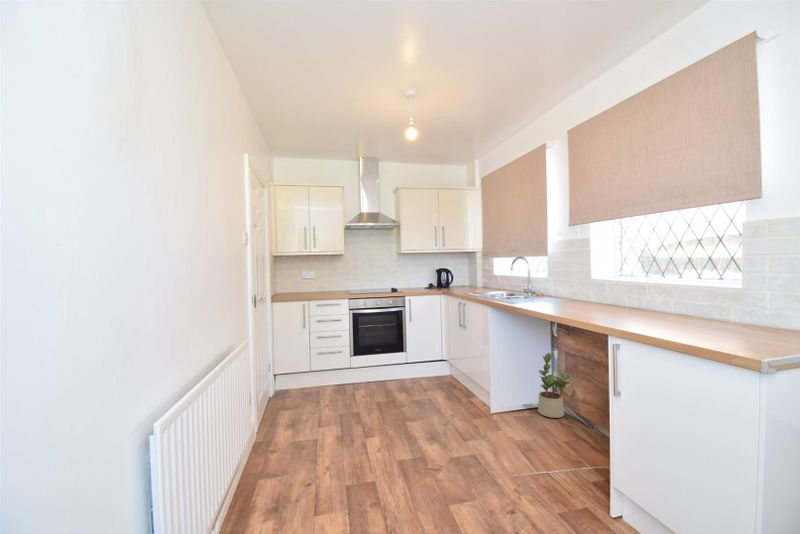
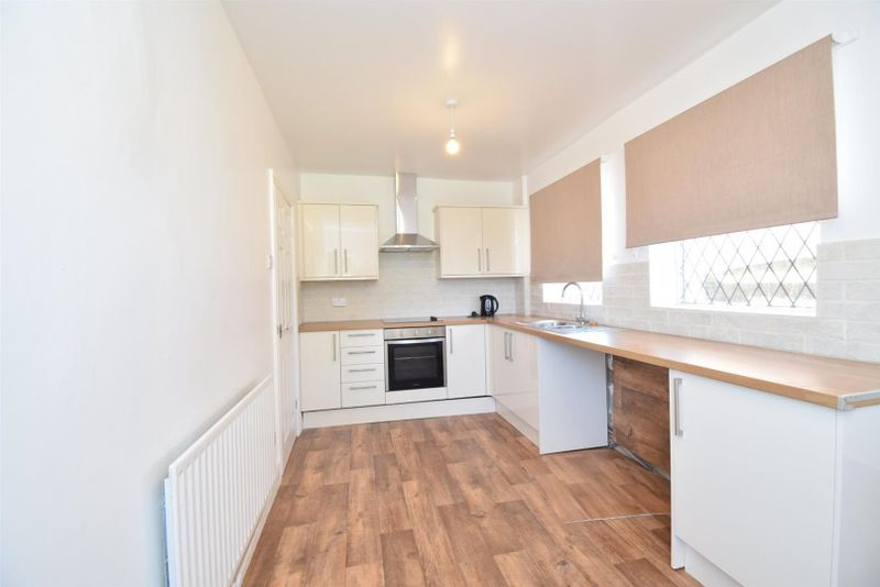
- potted plant [537,352,572,419]
